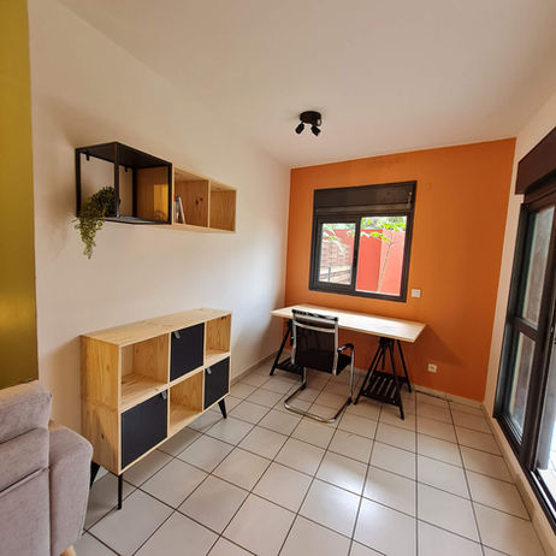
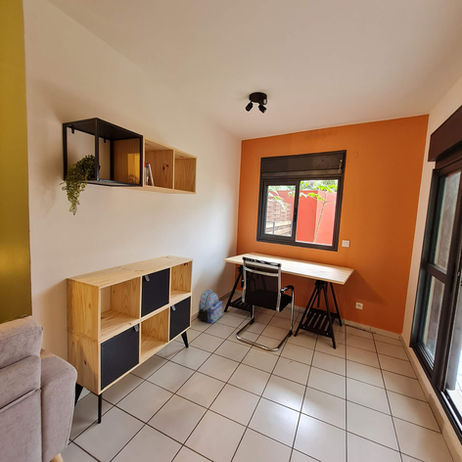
+ backpack [196,288,224,324]
